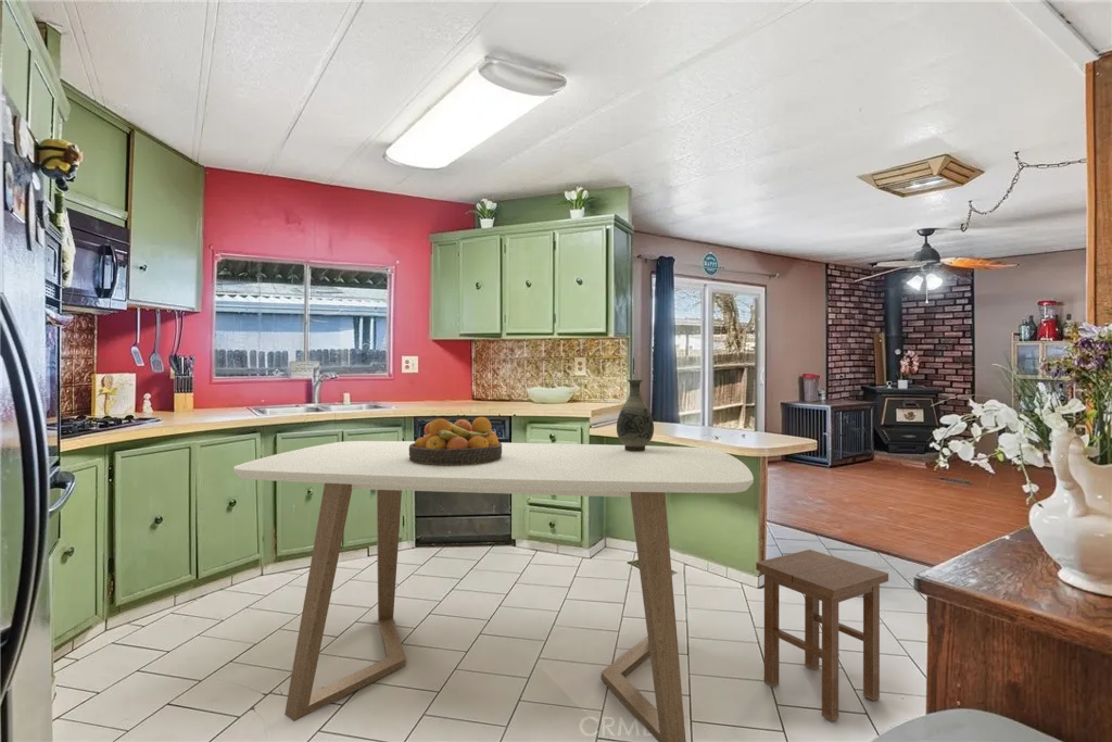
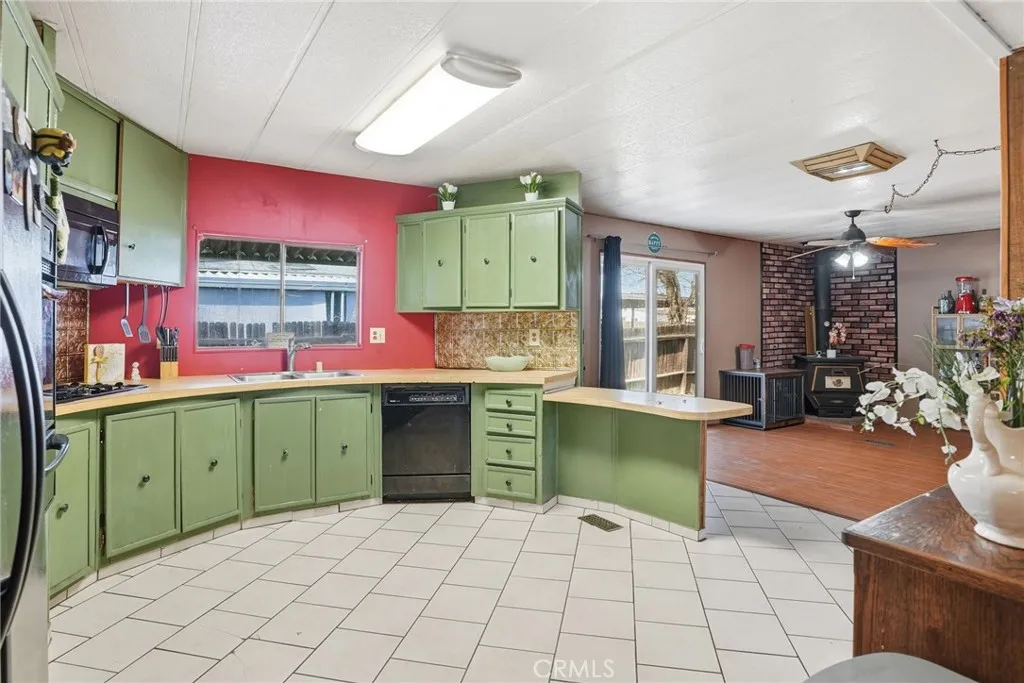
- dining table [232,440,755,742]
- vase [616,378,655,451]
- fruit bowl [409,416,502,465]
- stool [755,549,889,722]
